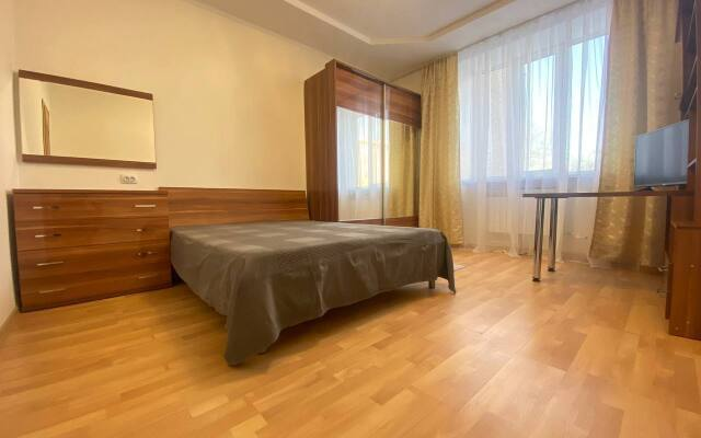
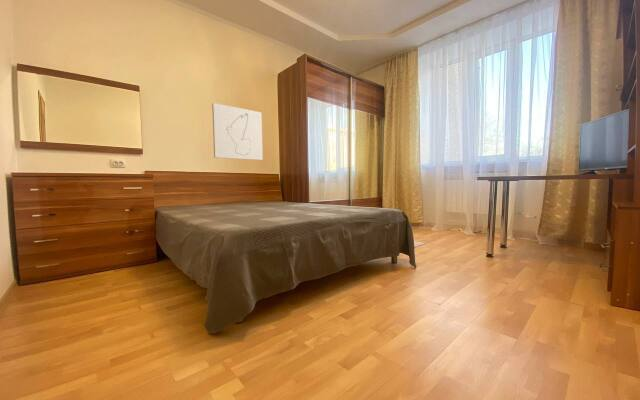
+ wall art [211,102,264,161]
